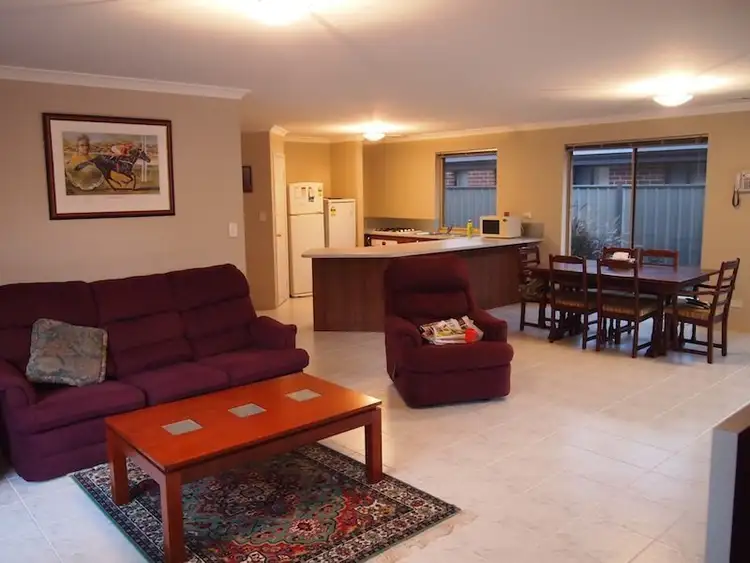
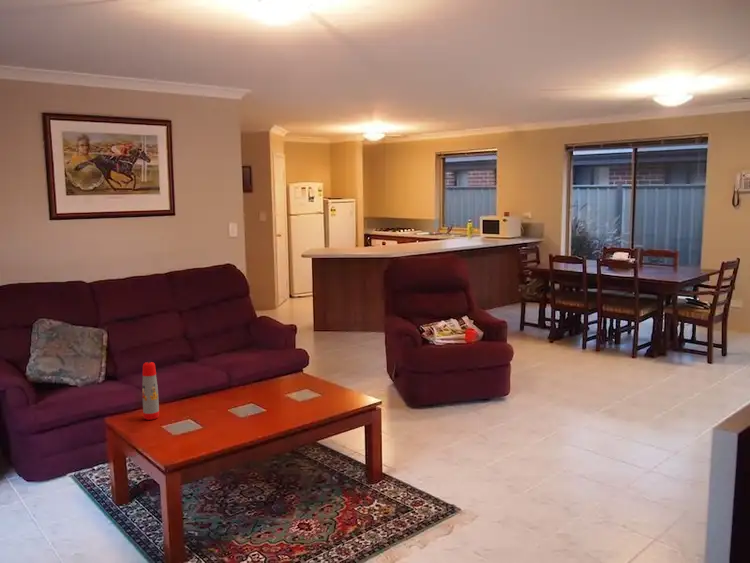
+ water bottle [141,361,160,421]
